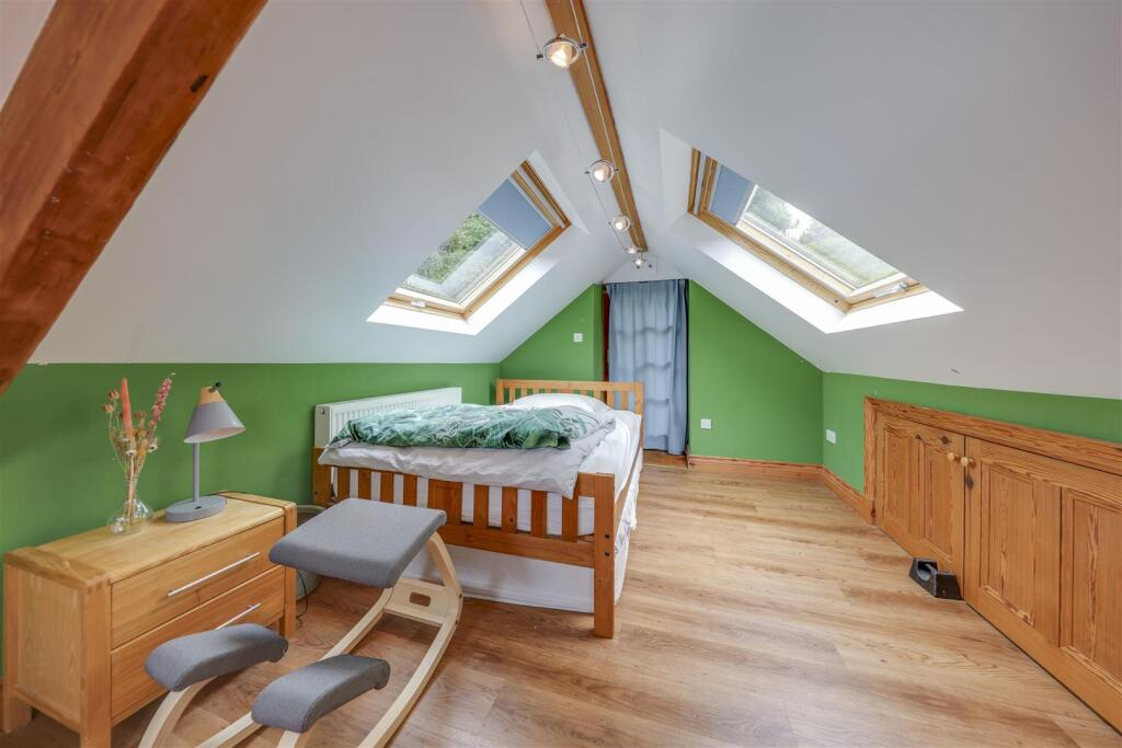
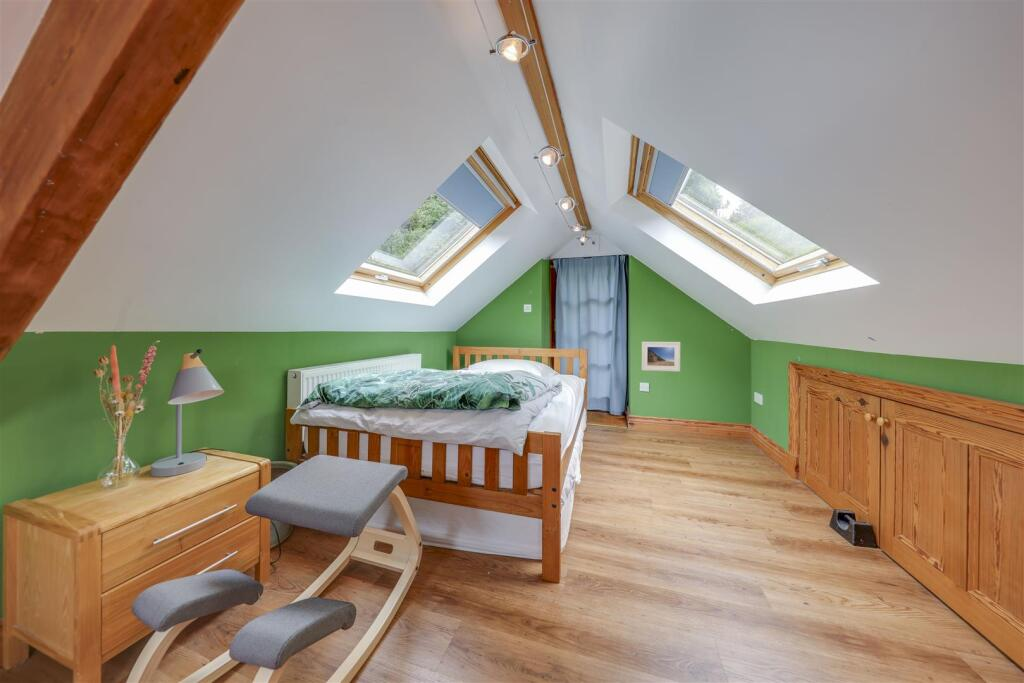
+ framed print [641,341,681,373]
